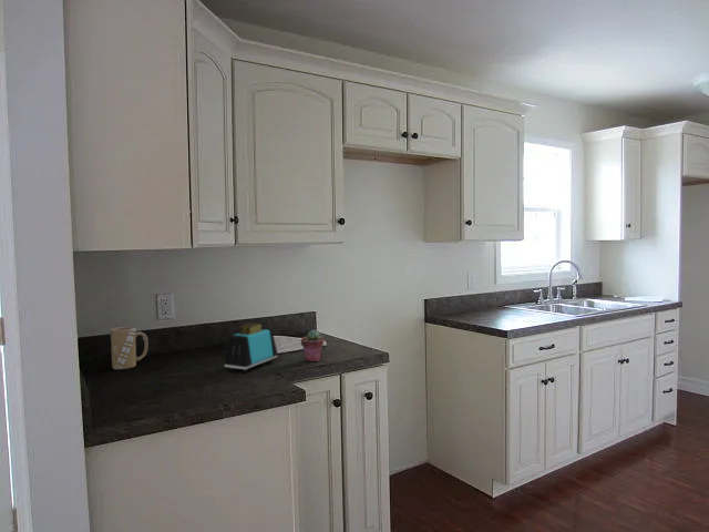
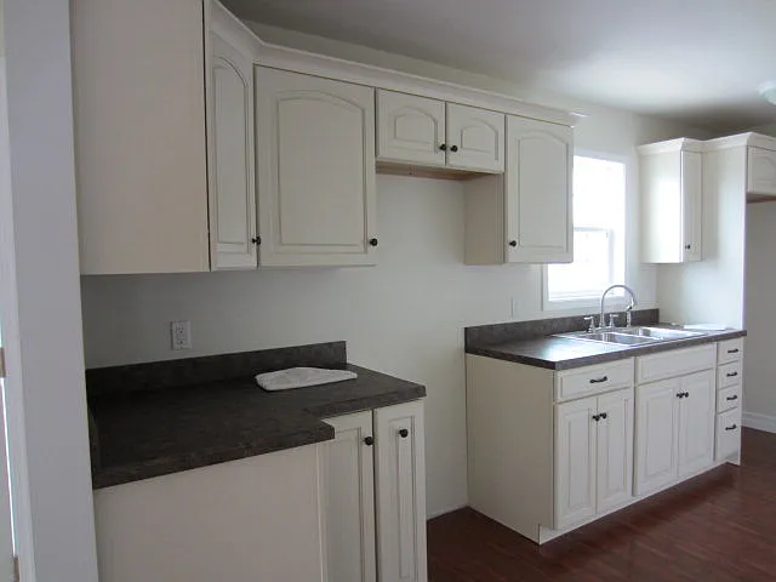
- potted succulent [300,328,325,362]
- toaster [223,321,279,375]
- mug [110,326,150,370]
